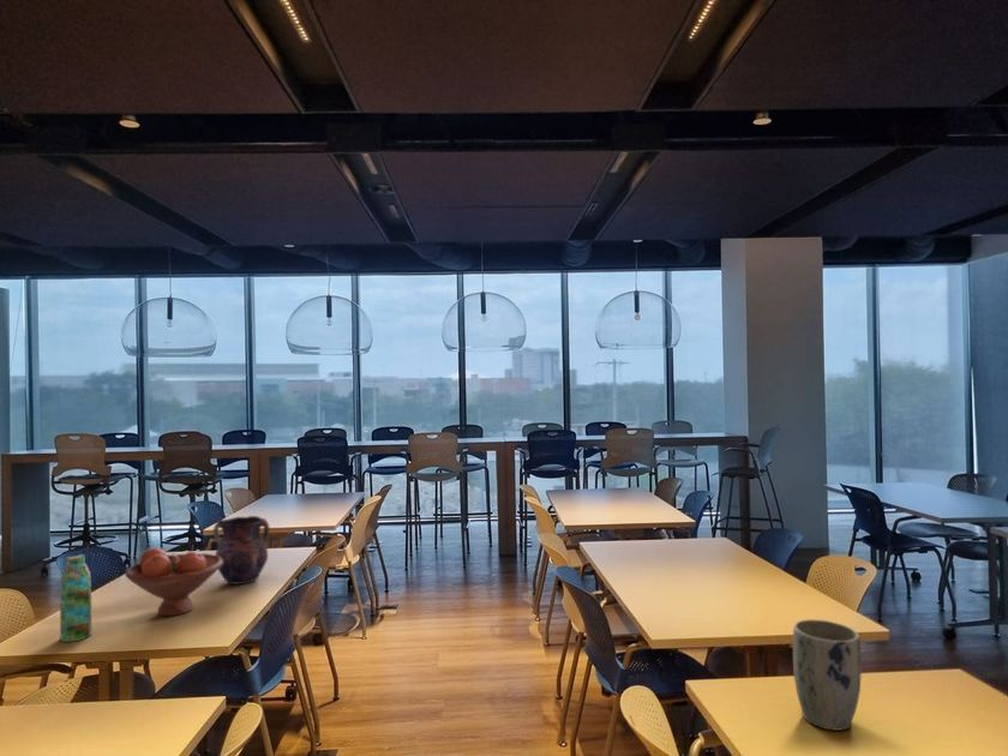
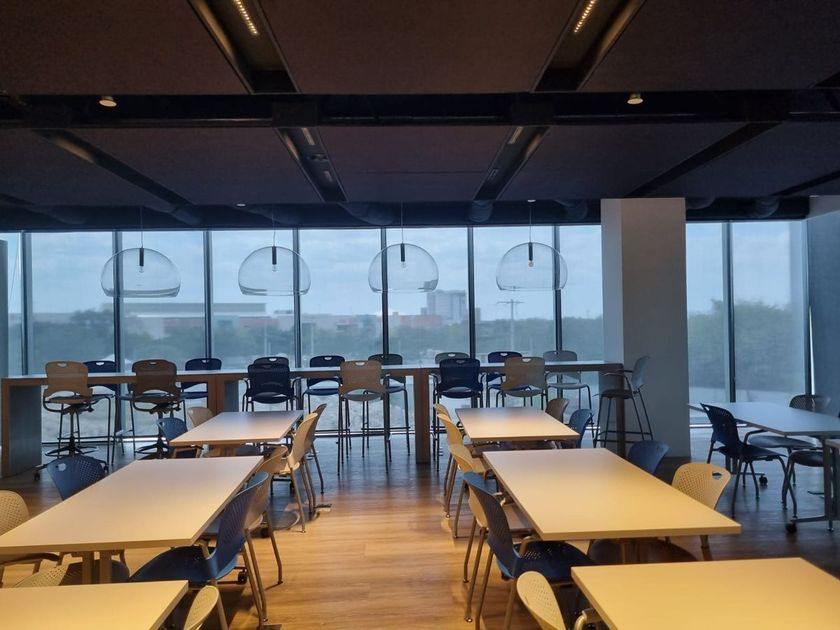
- plant pot [792,618,862,732]
- fruit bowl [124,547,223,617]
- vase [212,515,271,586]
- water bottle [59,553,92,643]
